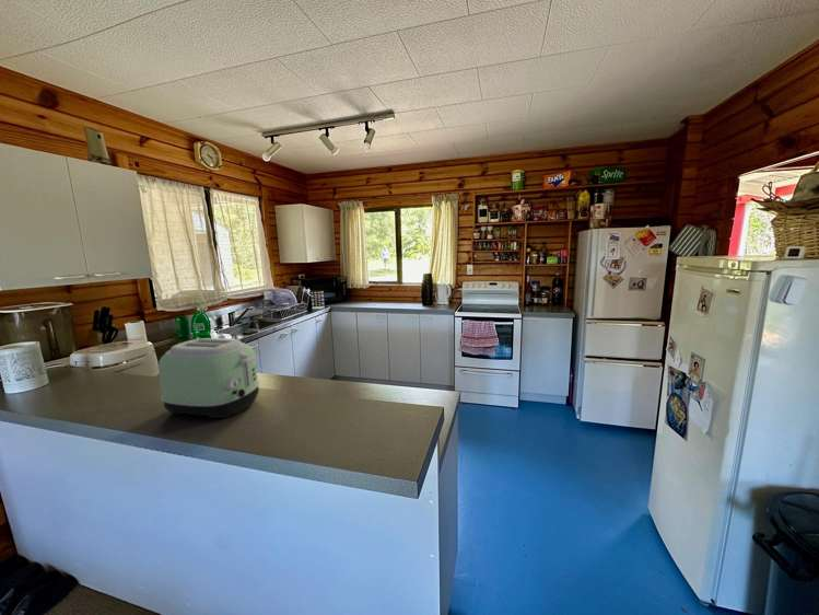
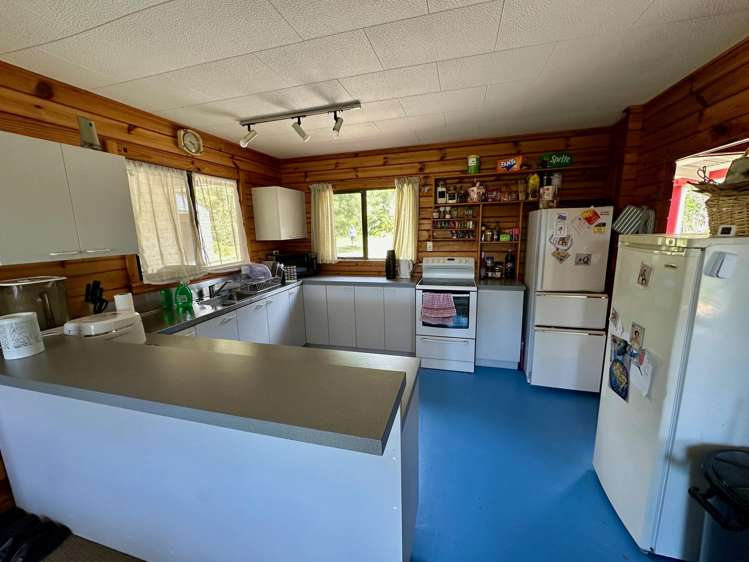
- toaster [156,337,261,419]
